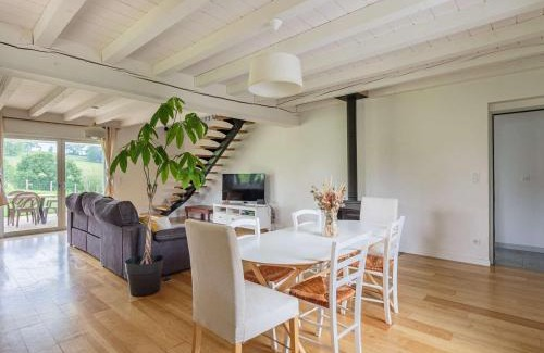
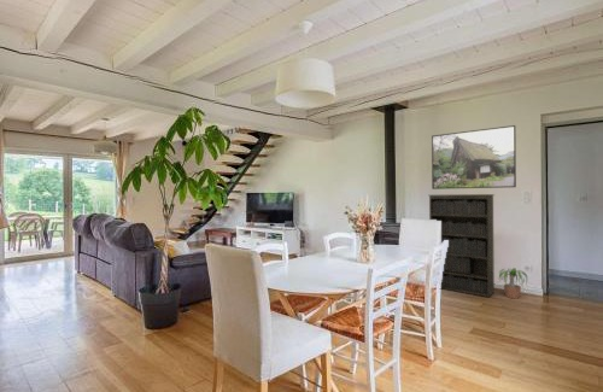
+ bookshelf [428,193,496,298]
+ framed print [431,124,517,191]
+ potted plant [494,267,533,299]
